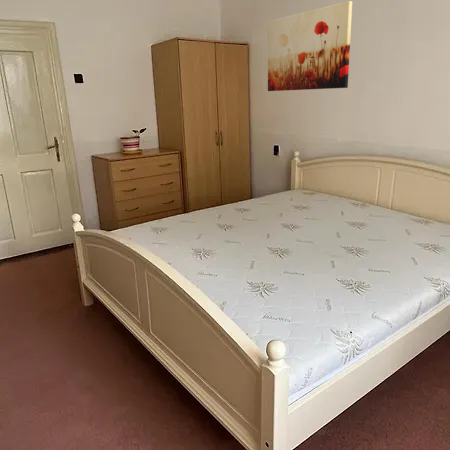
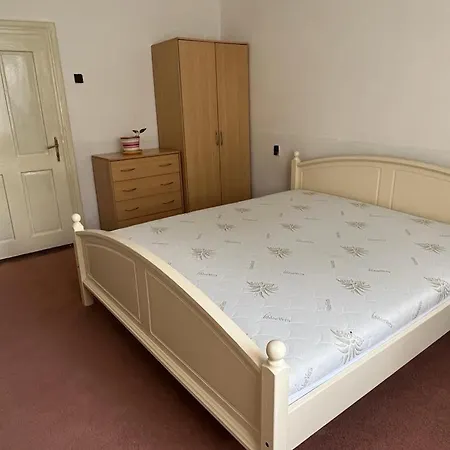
- wall art [267,0,353,92]
